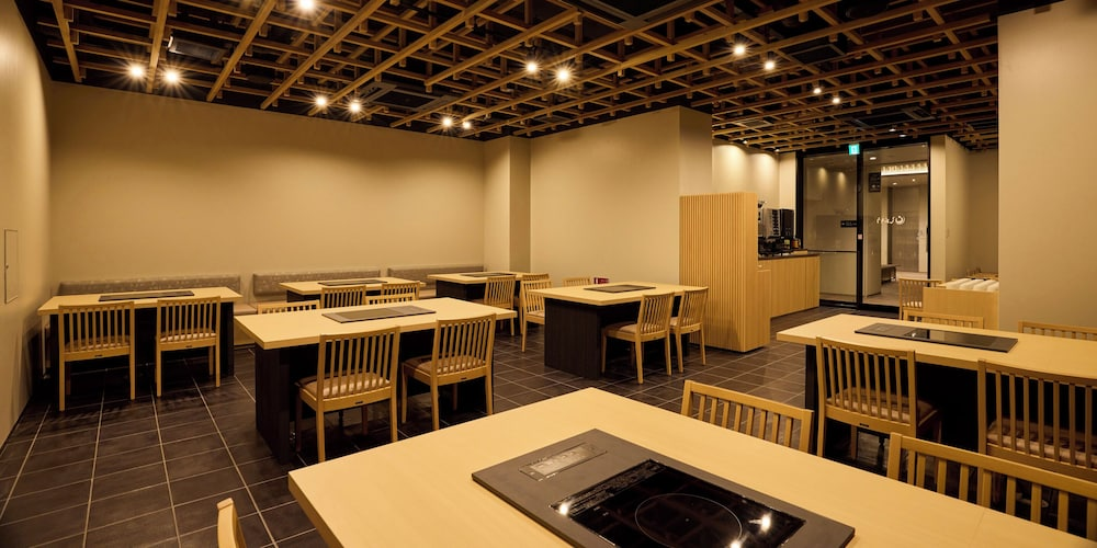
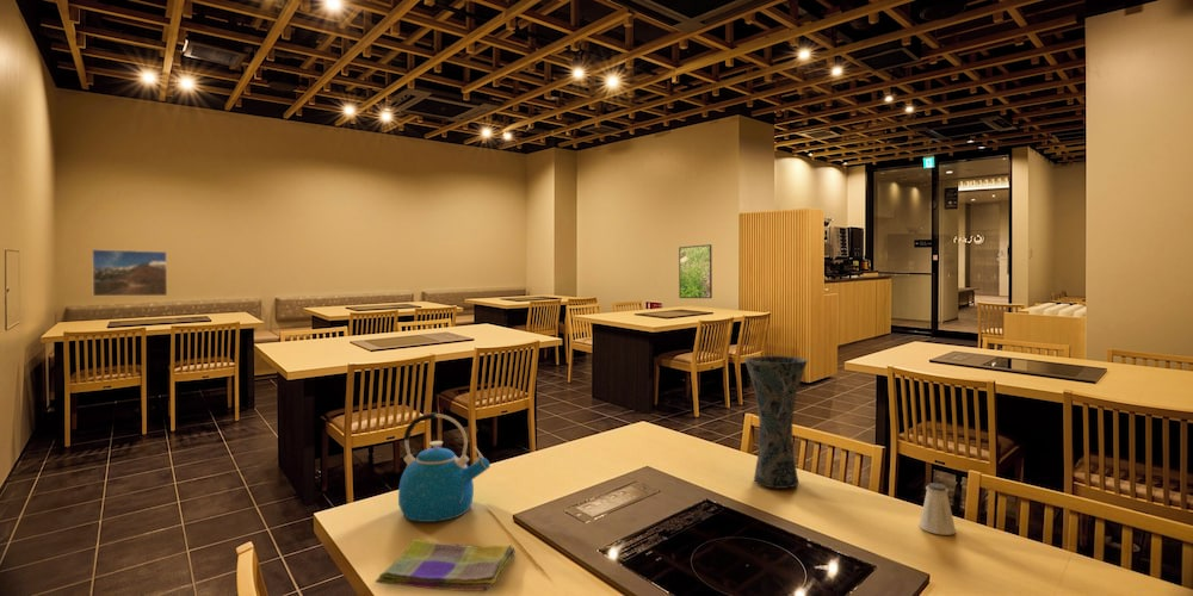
+ saltshaker [917,482,957,536]
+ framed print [91,248,168,297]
+ kettle [397,411,492,523]
+ dish towel [375,538,515,592]
+ vase [743,355,809,490]
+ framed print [678,243,713,299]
